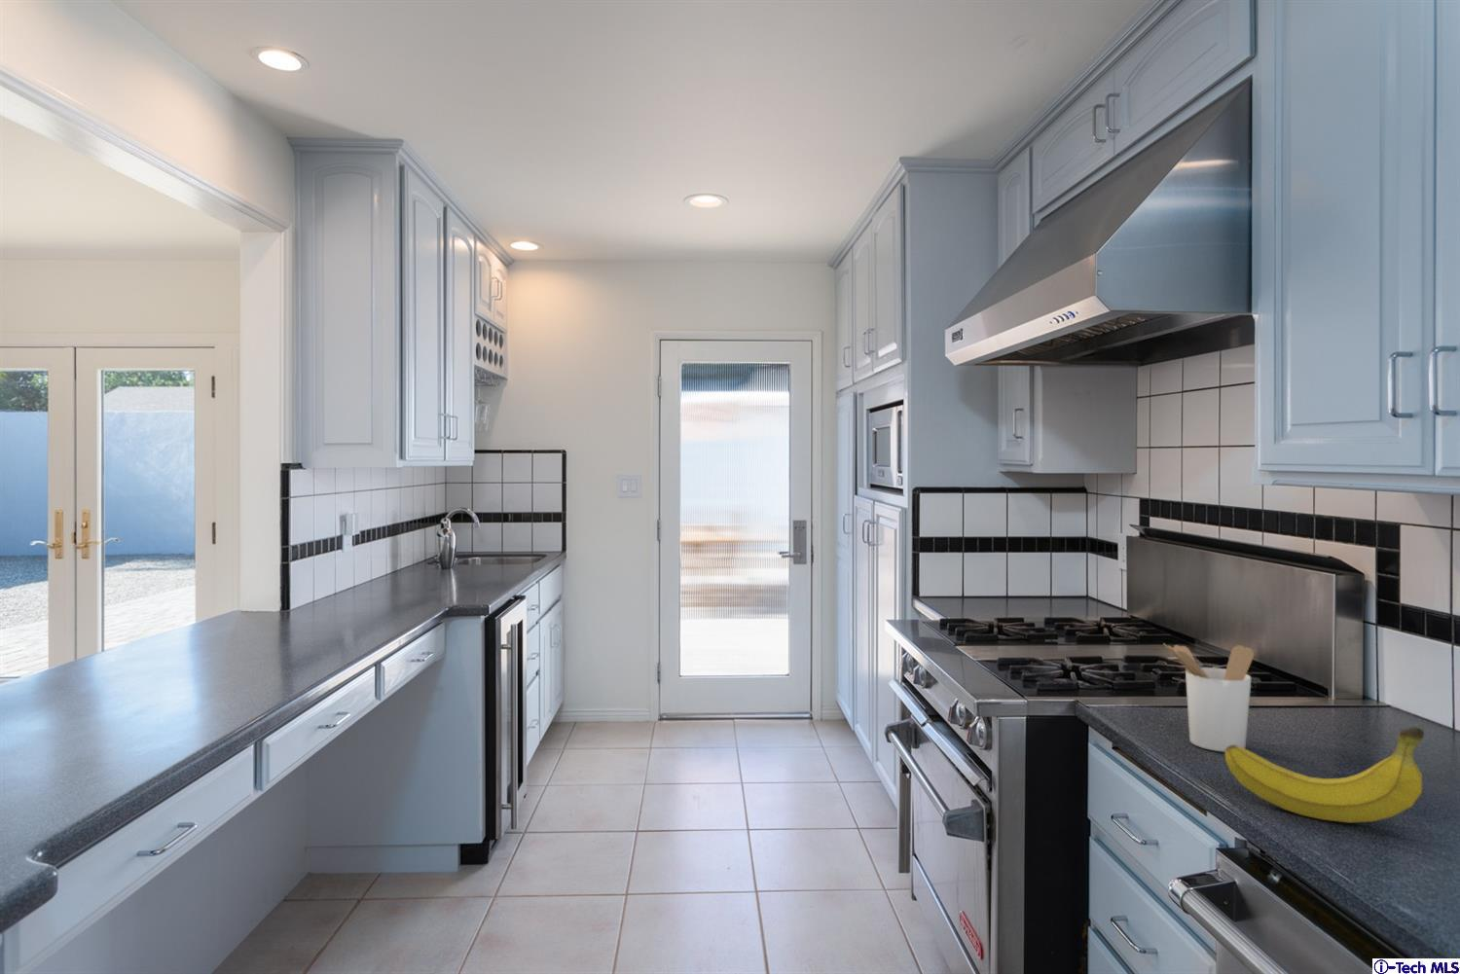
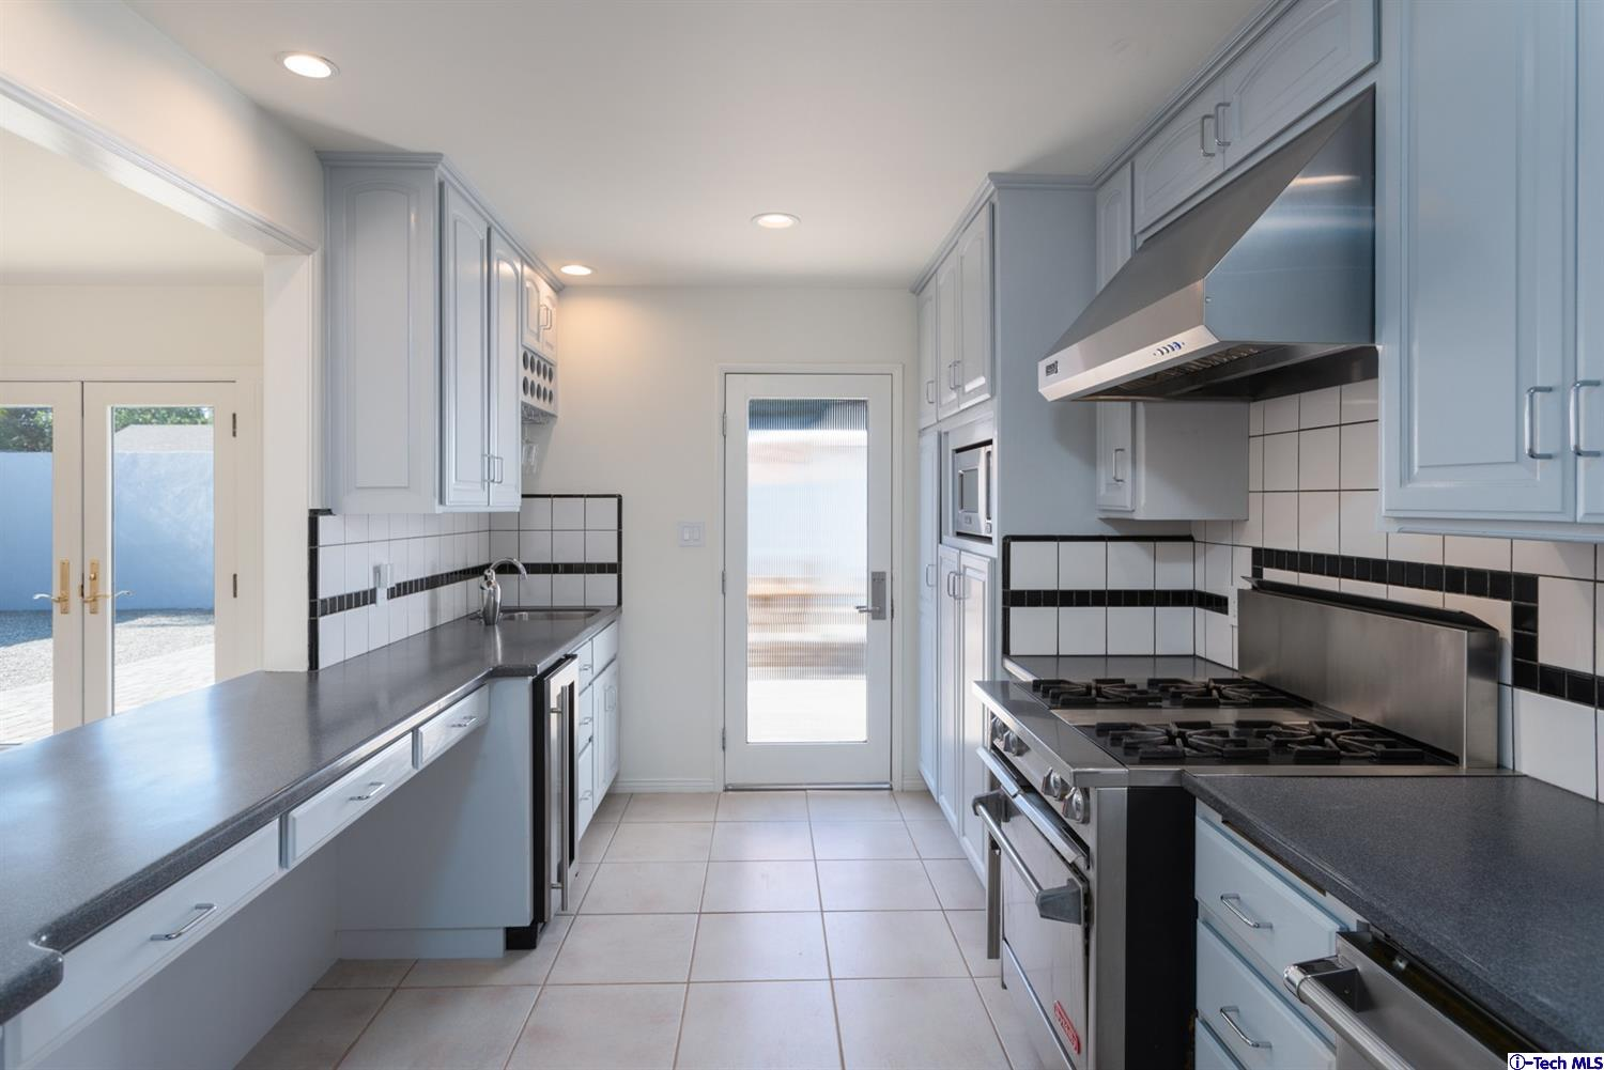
- utensil holder [1162,642,1255,753]
- fruit [1223,727,1425,824]
